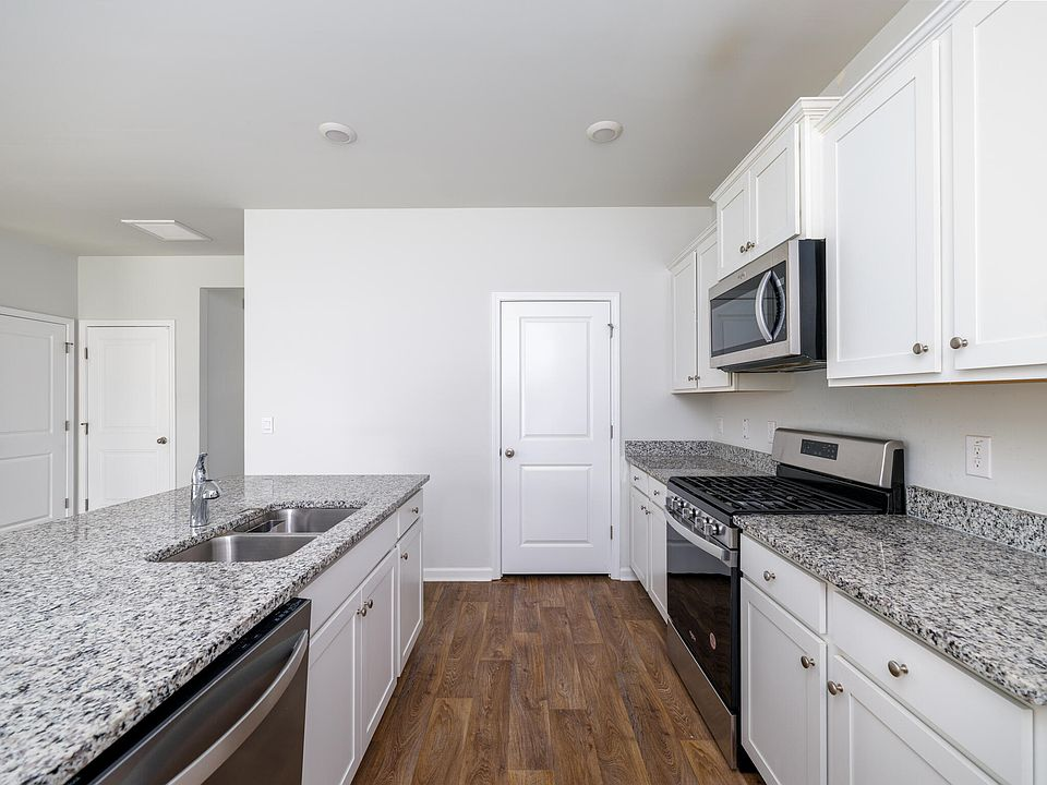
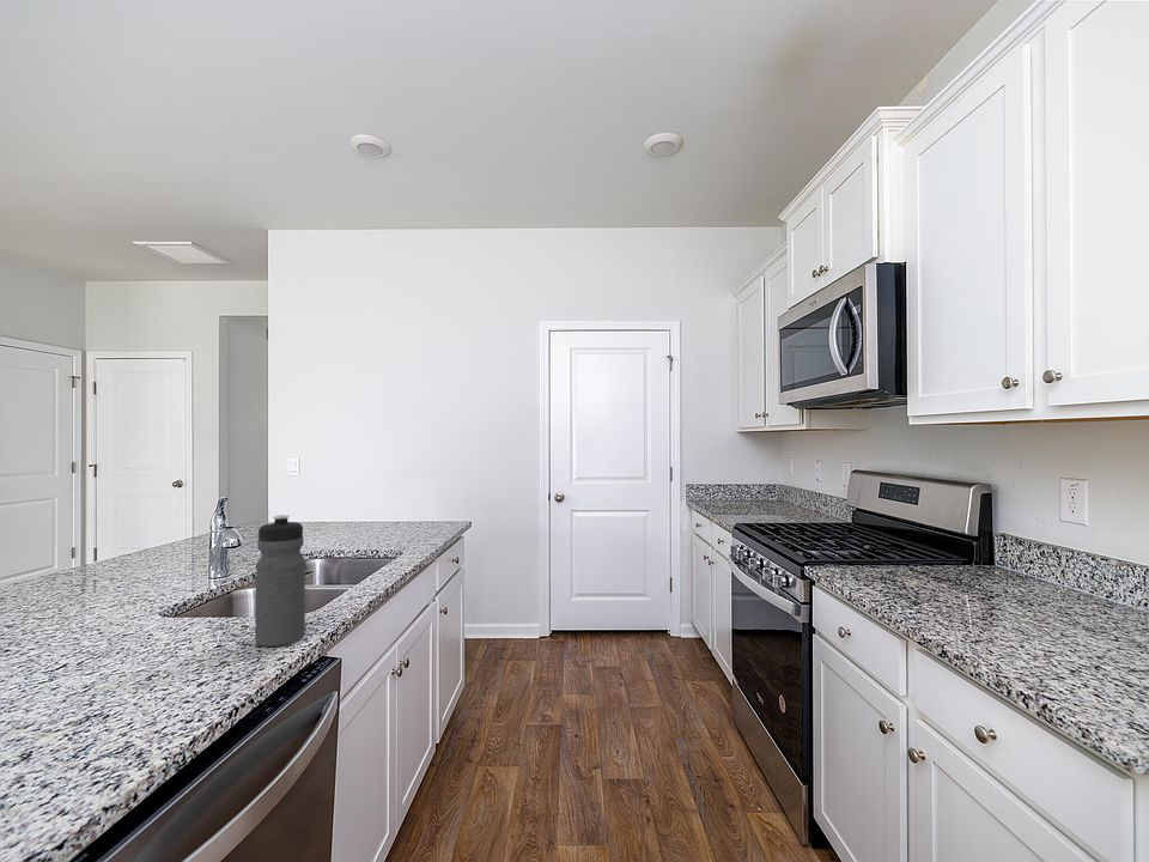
+ water bottle [254,514,306,648]
